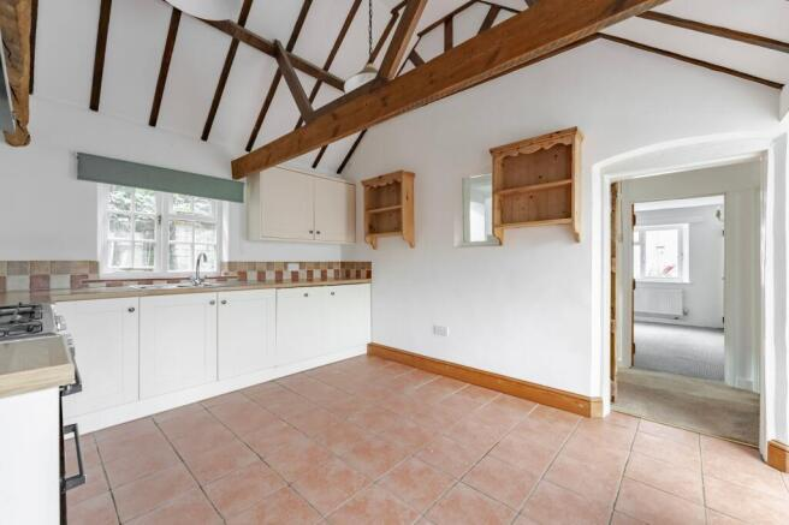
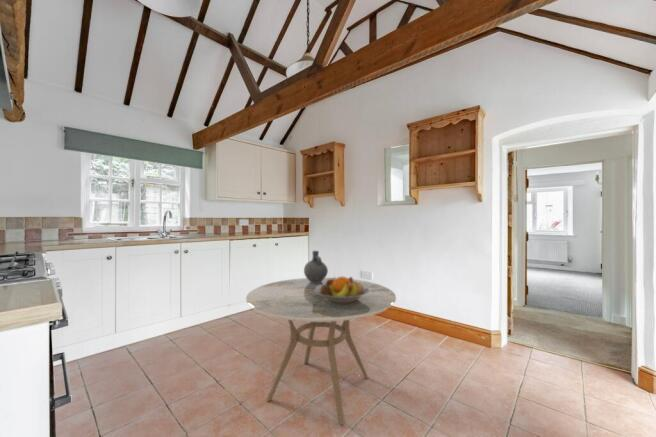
+ dining table [245,277,397,425]
+ ceramic jug [303,250,329,283]
+ fruit bowl [315,275,370,303]
